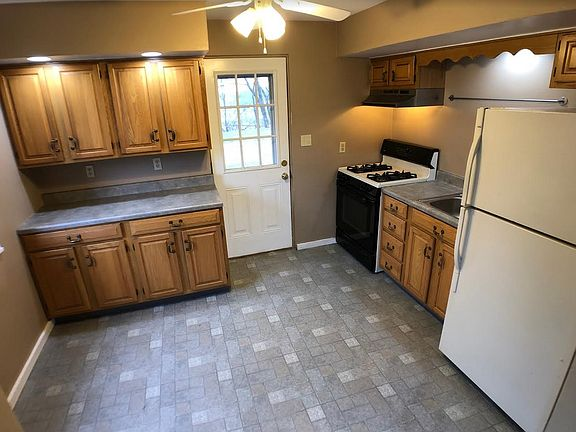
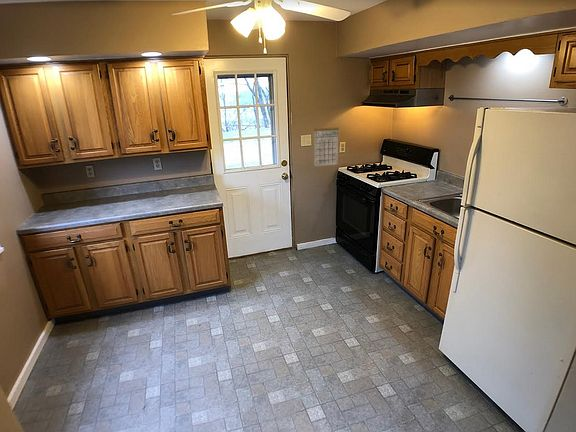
+ calendar [313,119,340,167]
